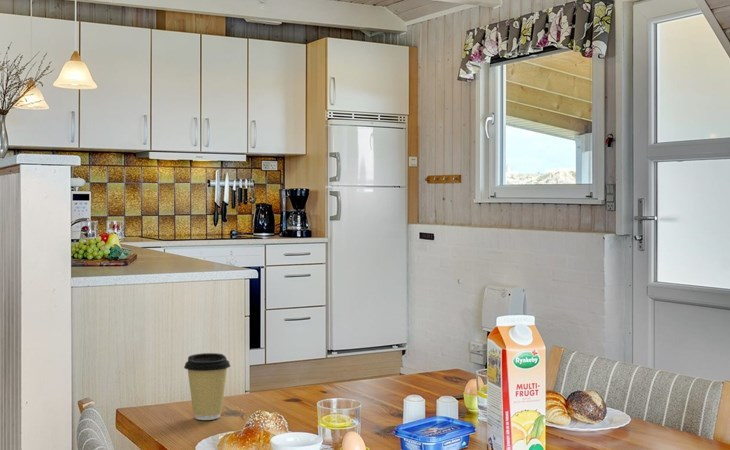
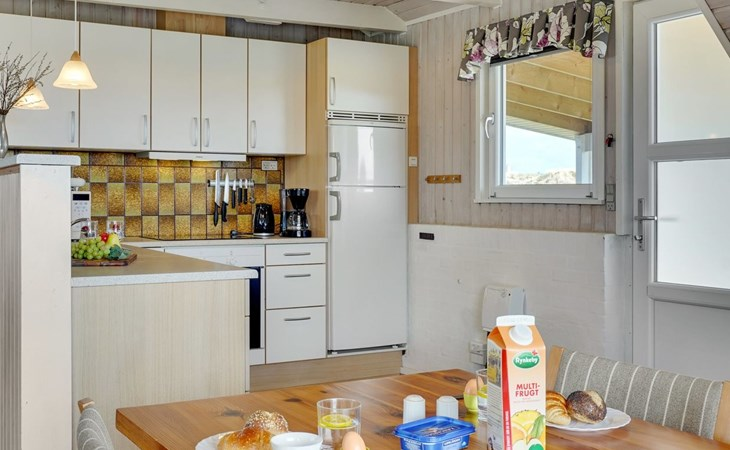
- coffee cup [183,352,231,421]
